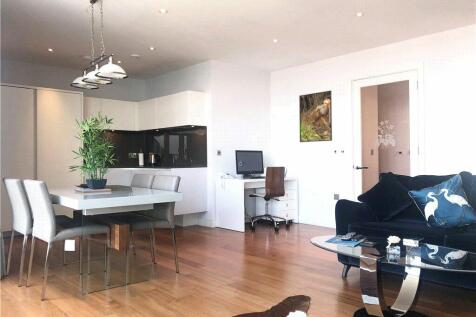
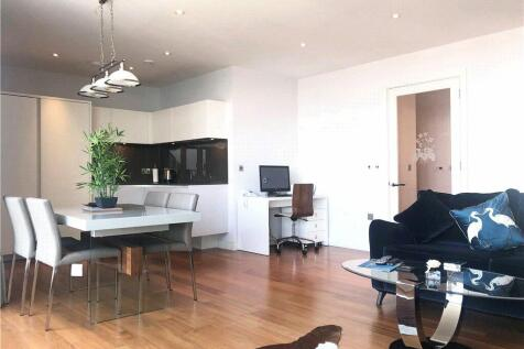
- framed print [298,90,333,143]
